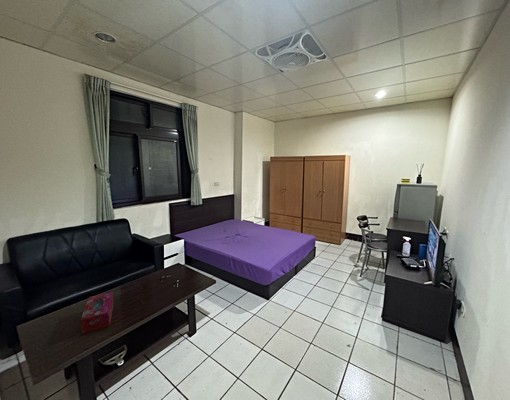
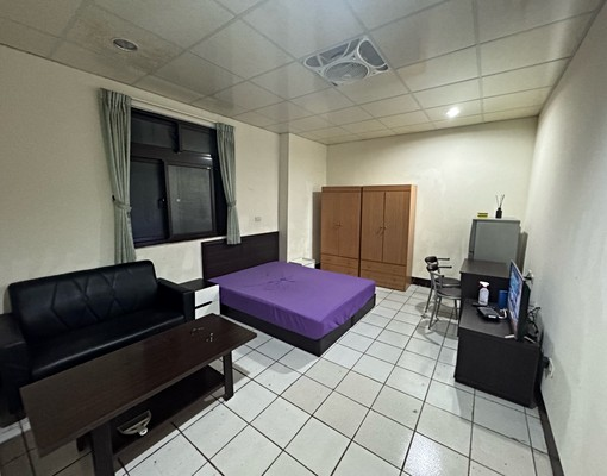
- tissue box [80,291,115,334]
